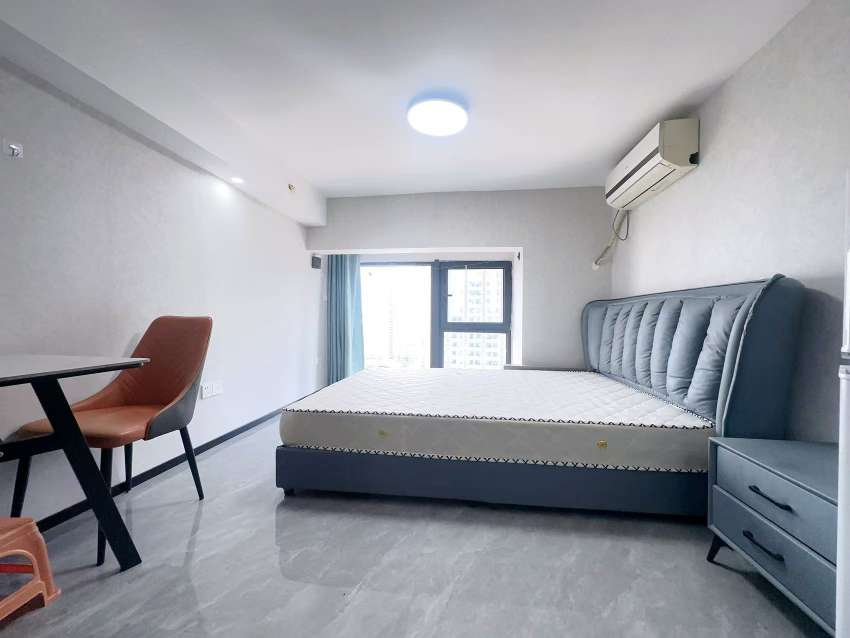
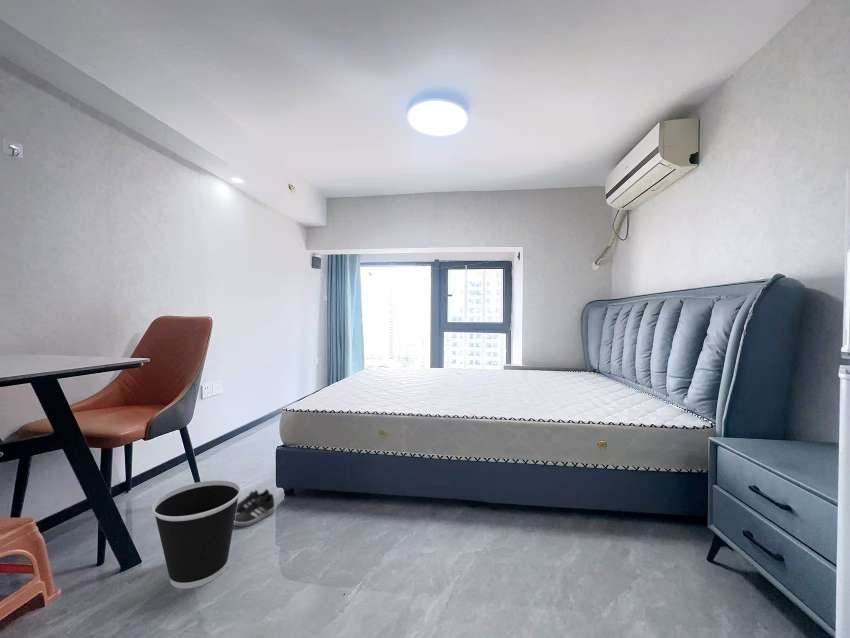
+ wastebasket [151,479,242,590]
+ shoe [233,488,276,527]
